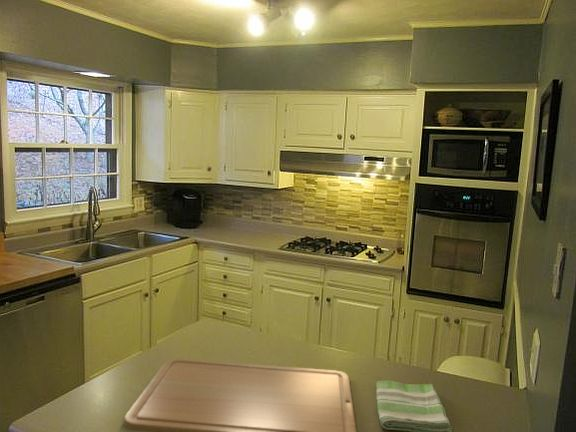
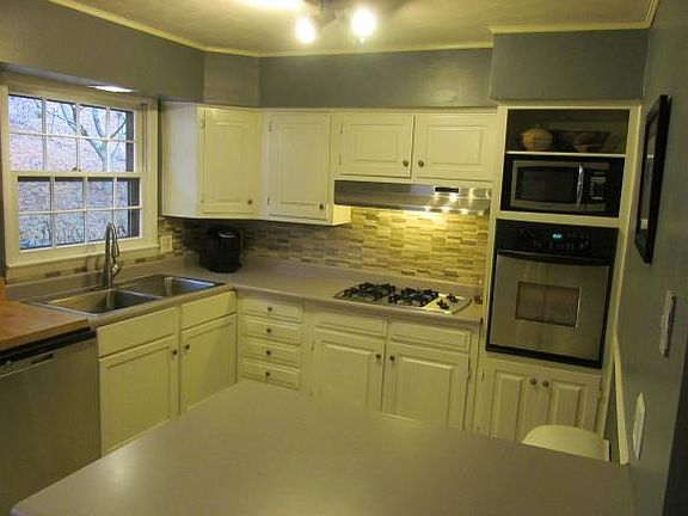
- dish towel [375,380,453,432]
- chopping board [123,357,358,432]
